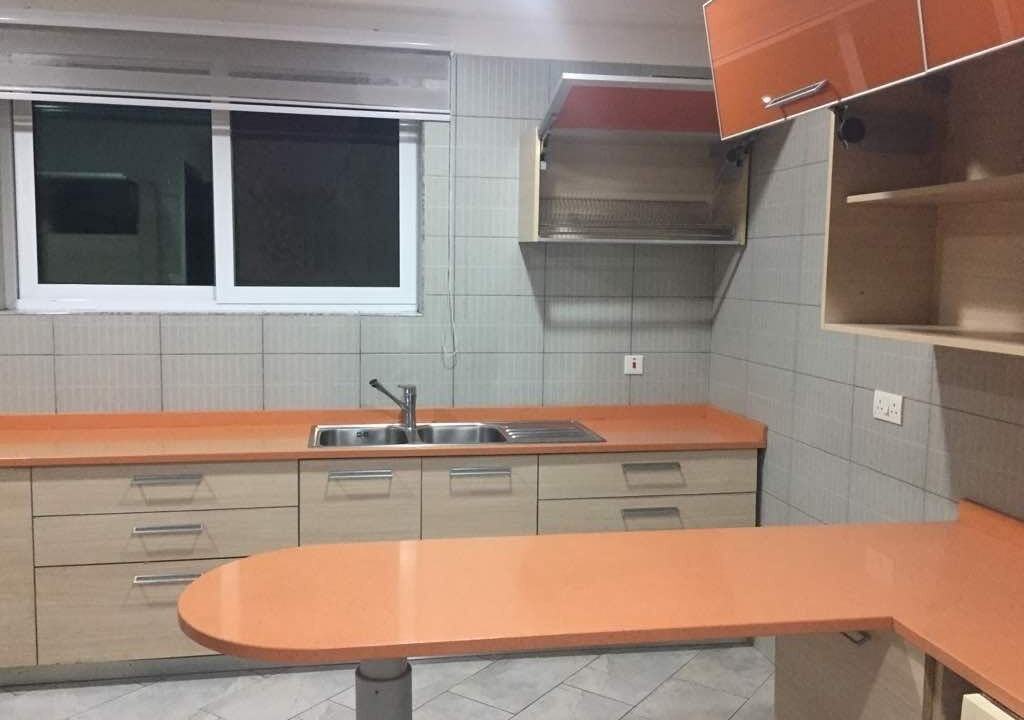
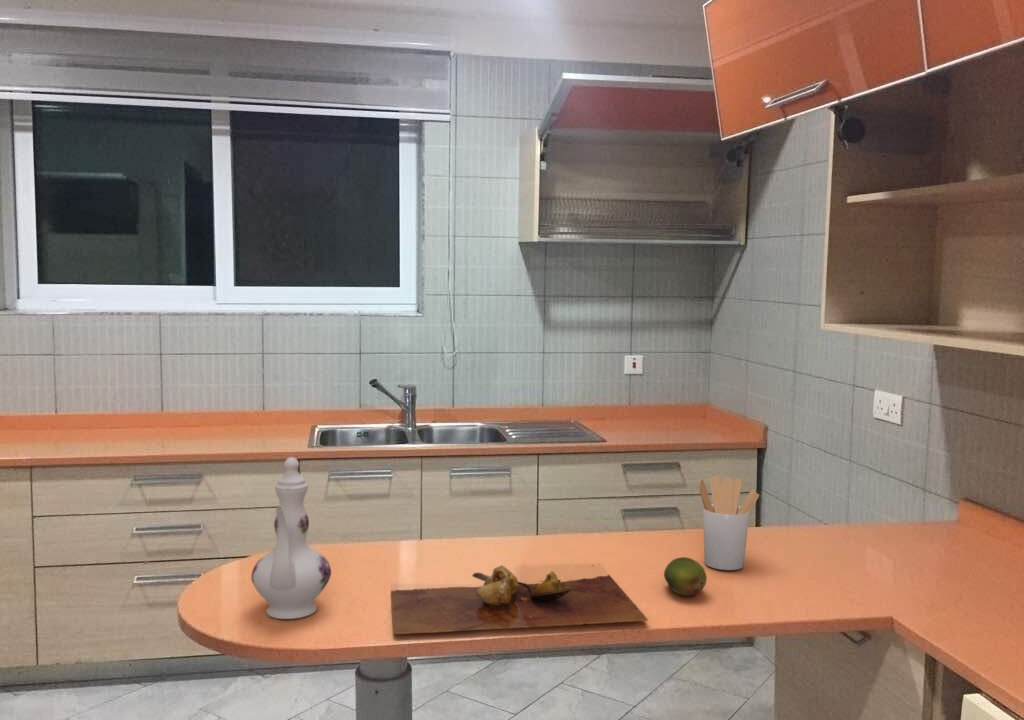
+ utensil holder [698,476,760,571]
+ chinaware [250,457,332,620]
+ cutting board [390,563,649,635]
+ fruit [663,556,708,597]
